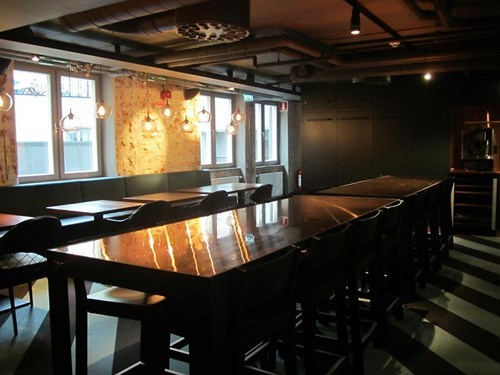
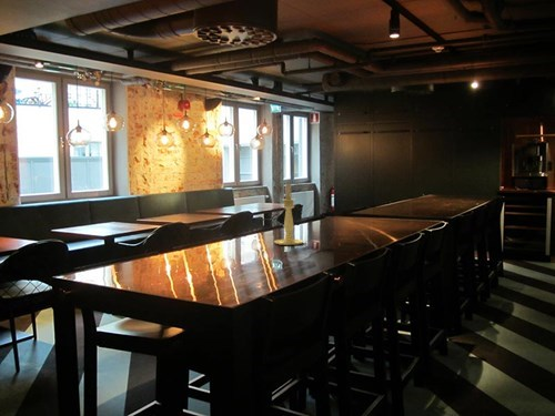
+ candle holder [273,182,305,246]
